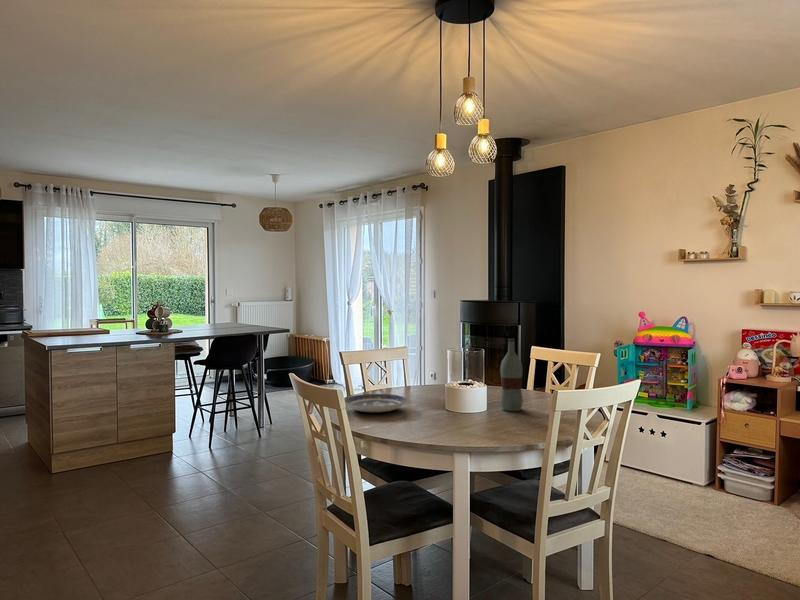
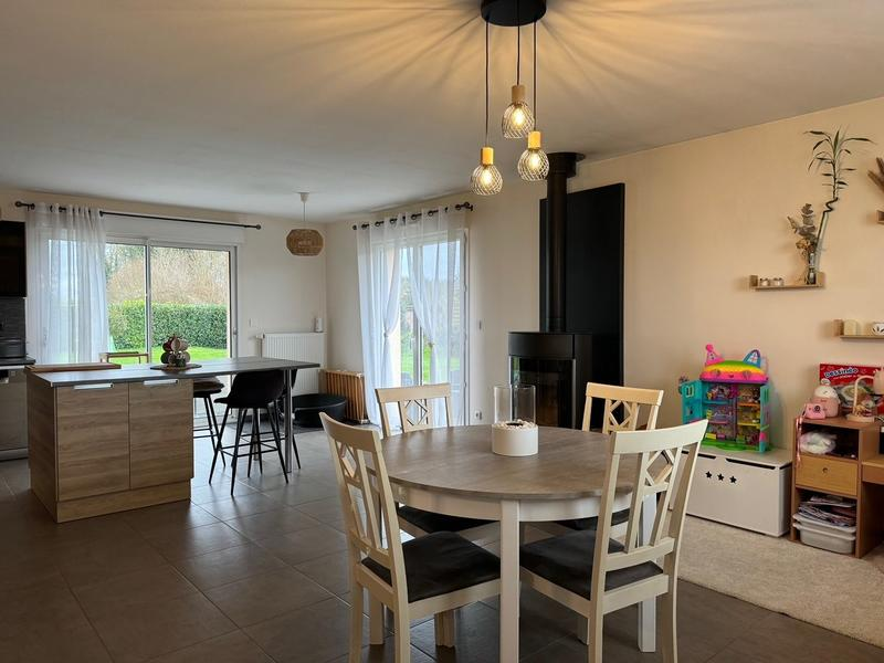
- plate [344,393,408,413]
- bottle [499,338,524,412]
